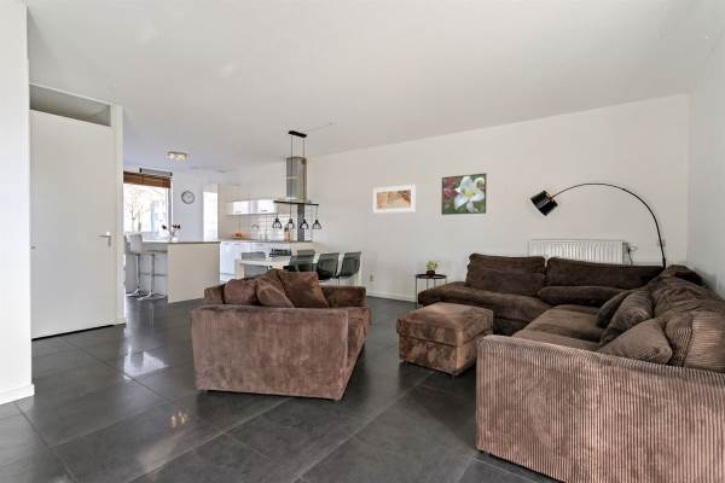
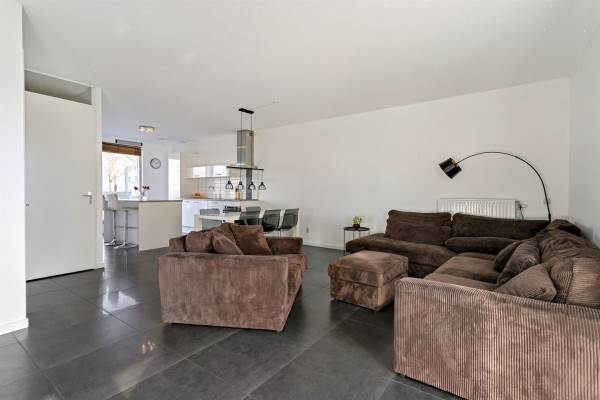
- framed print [440,171,488,216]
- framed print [372,184,417,215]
